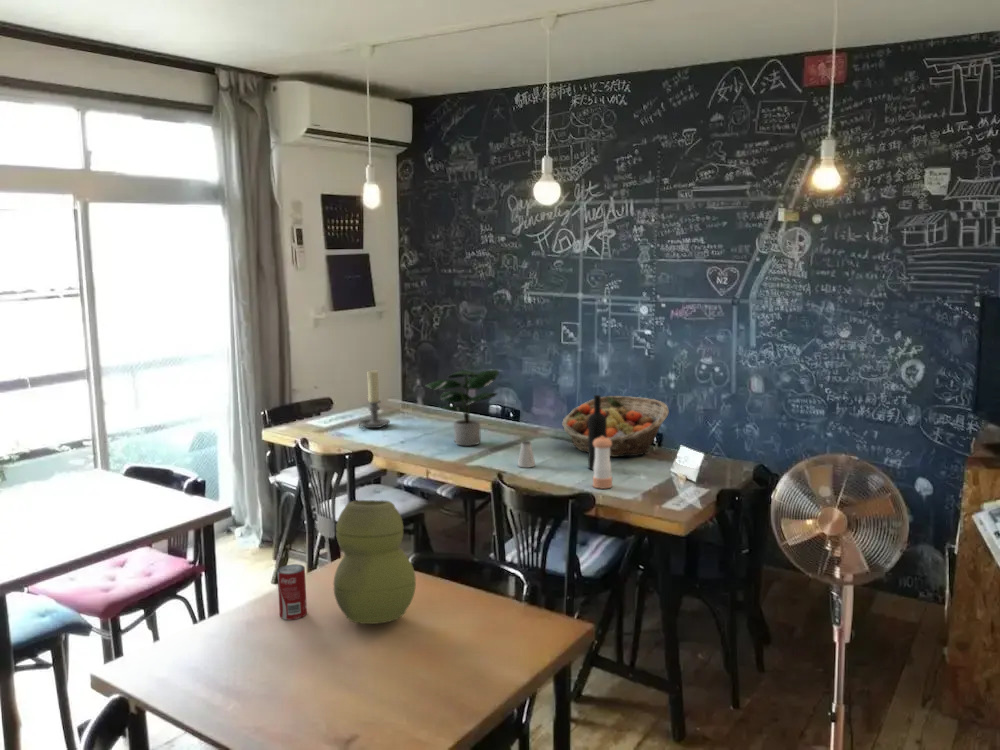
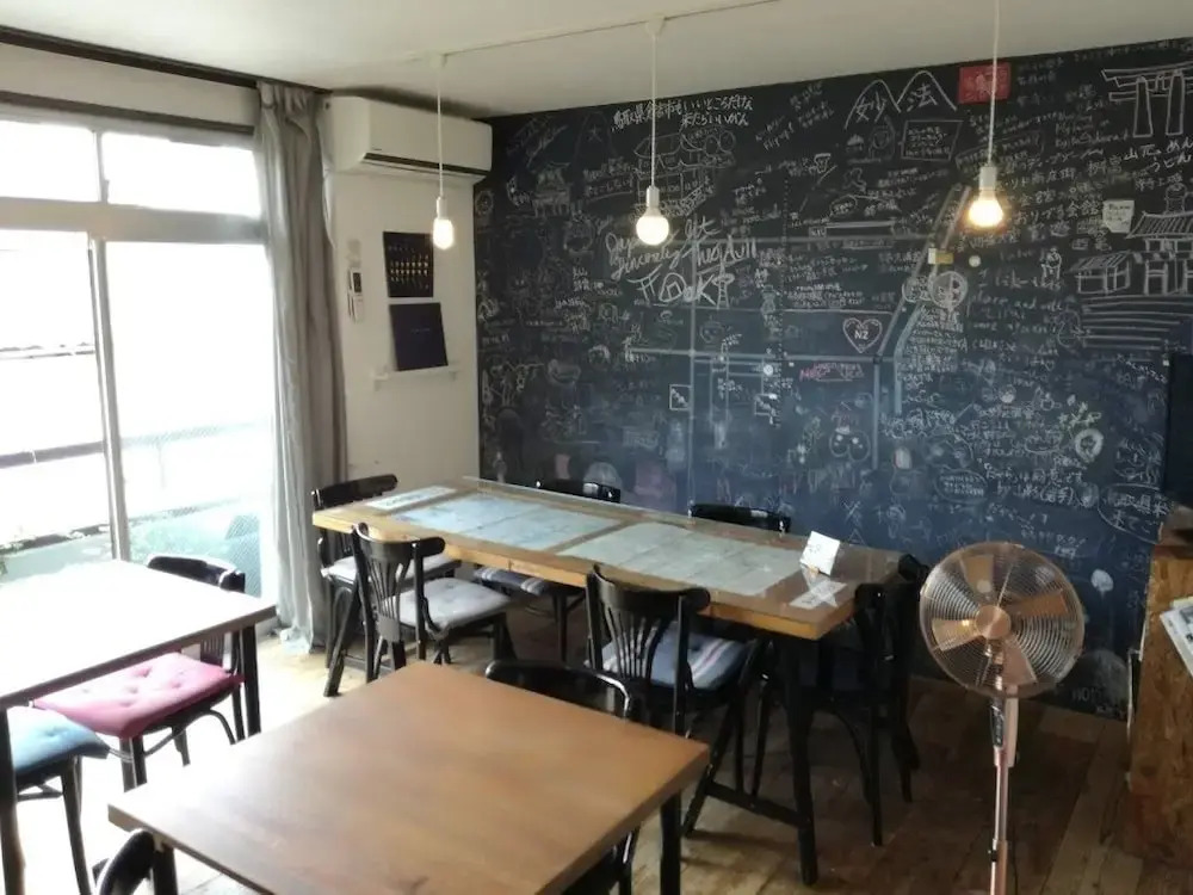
- fruit basket [561,395,669,458]
- candle holder [358,369,391,430]
- vase [332,499,417,625]
- wine bottle [587,394,607,471]
- beverage can [276,563,308,621]
- potted plant [425,368,500,447]
- saltshaker [517,440,536,468]
- pepper shaker [592,436,613,490]
